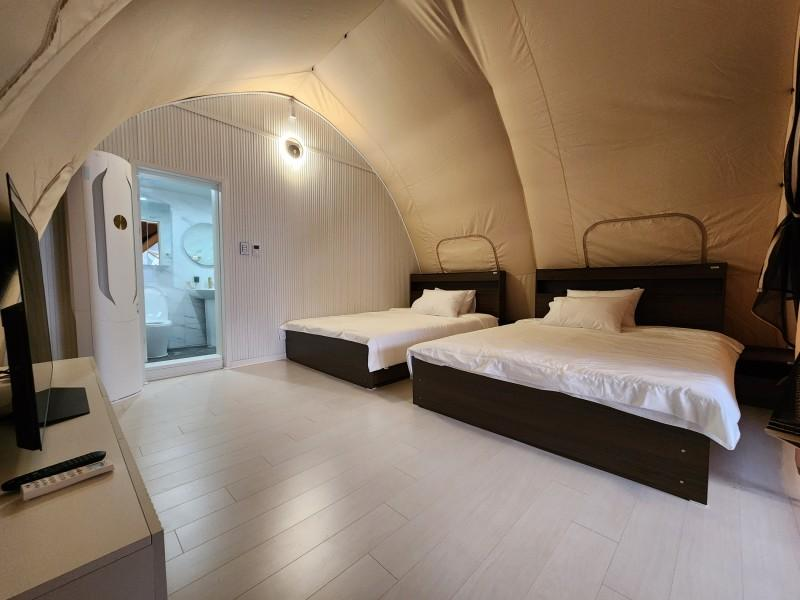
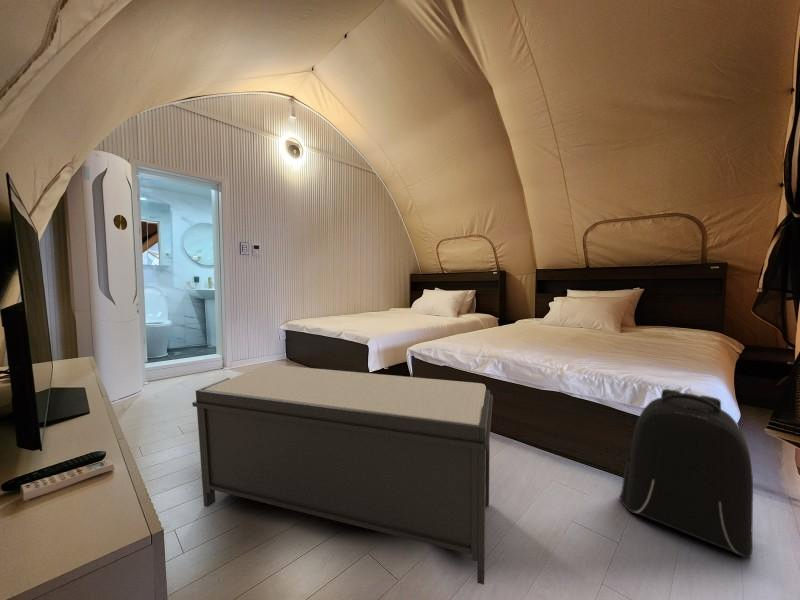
+ backpack [619,388,754,559]
+ bench [191,364,494,585]
